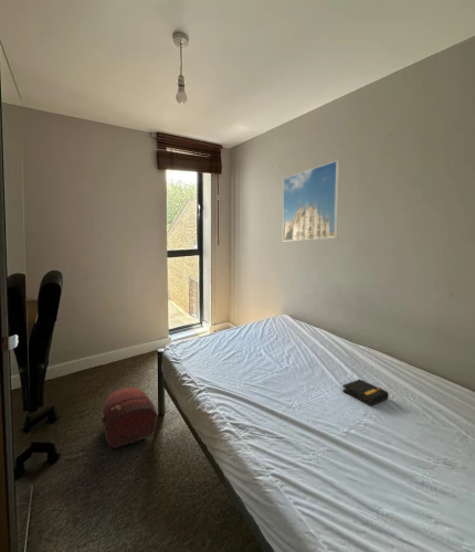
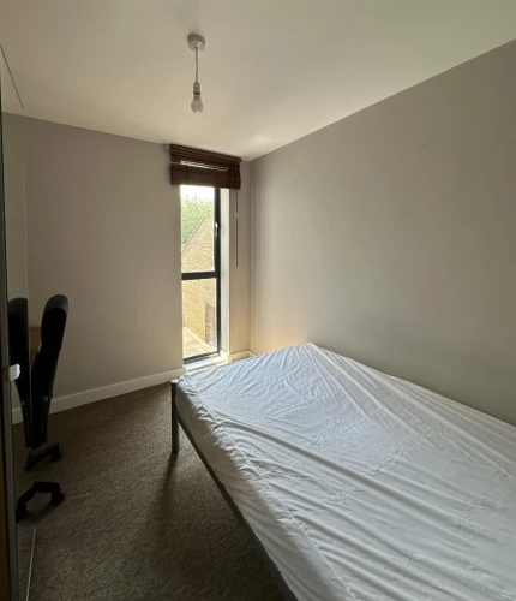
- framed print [282,160,340,242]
- book [341,378,390,407]
- backpack [101,386,158,449]
